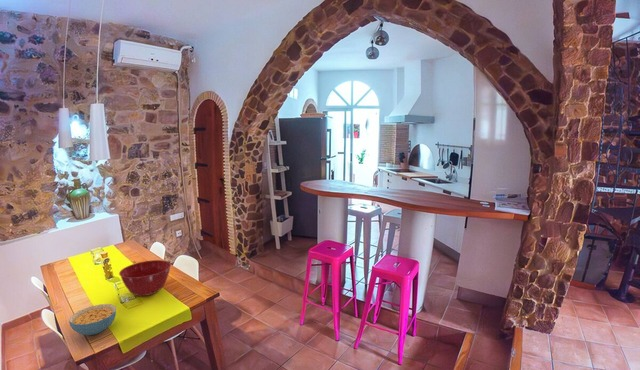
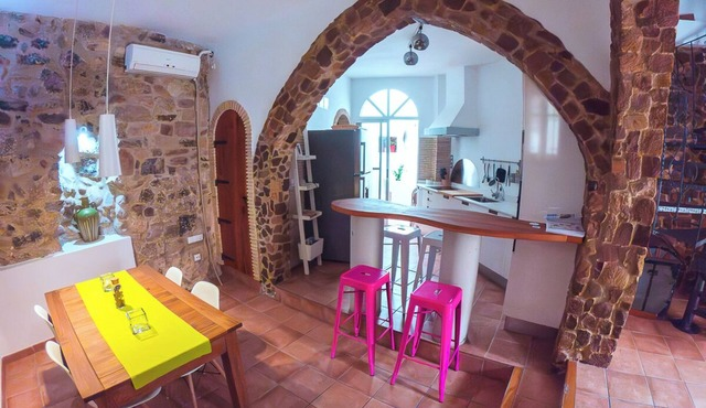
- mixing bowl [118,259,172,297]
- cereal bowl [68,303,117,336]
